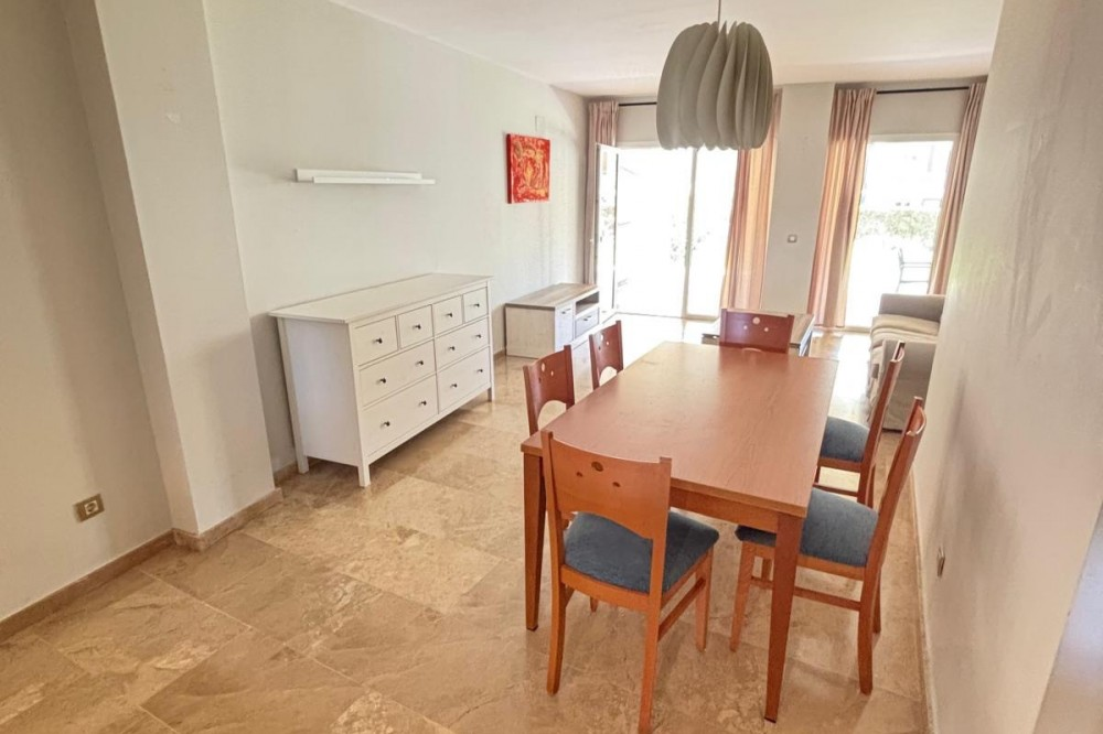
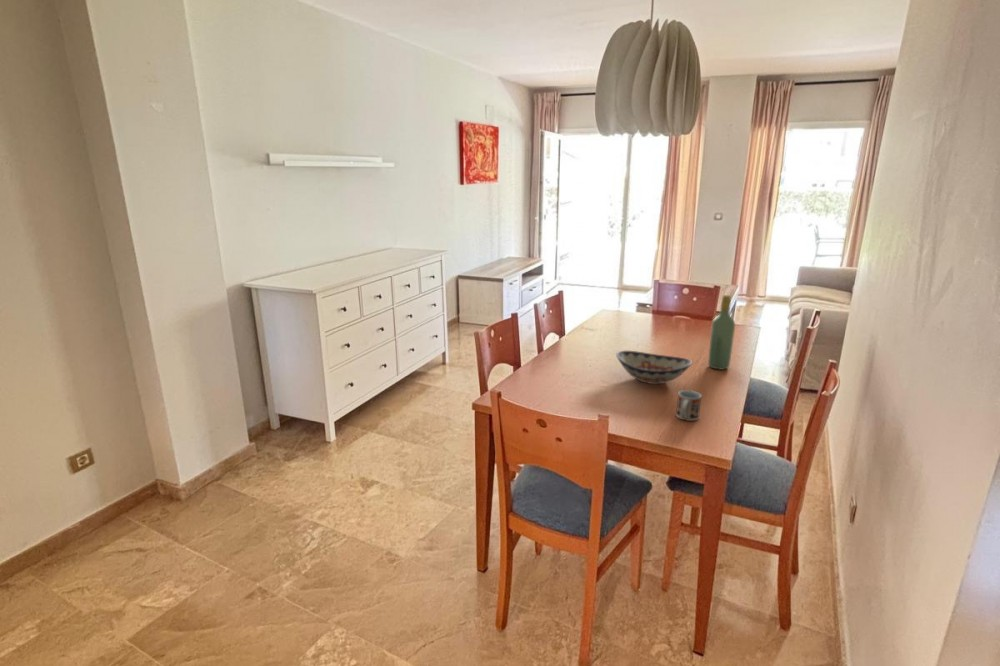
+ cup [675,389,703,422]
+ decorative bowl [615,349,693,385]
+ wine bottle [707,294,736,371]
